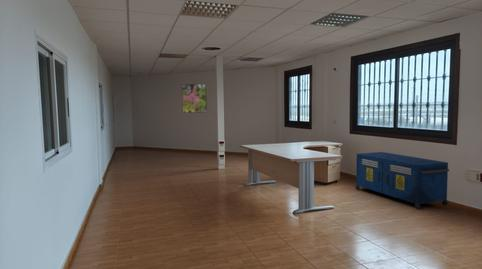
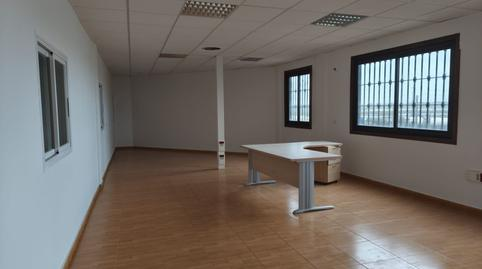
- storage cabinet [355,151,450,210]
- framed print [181,83,208,114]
